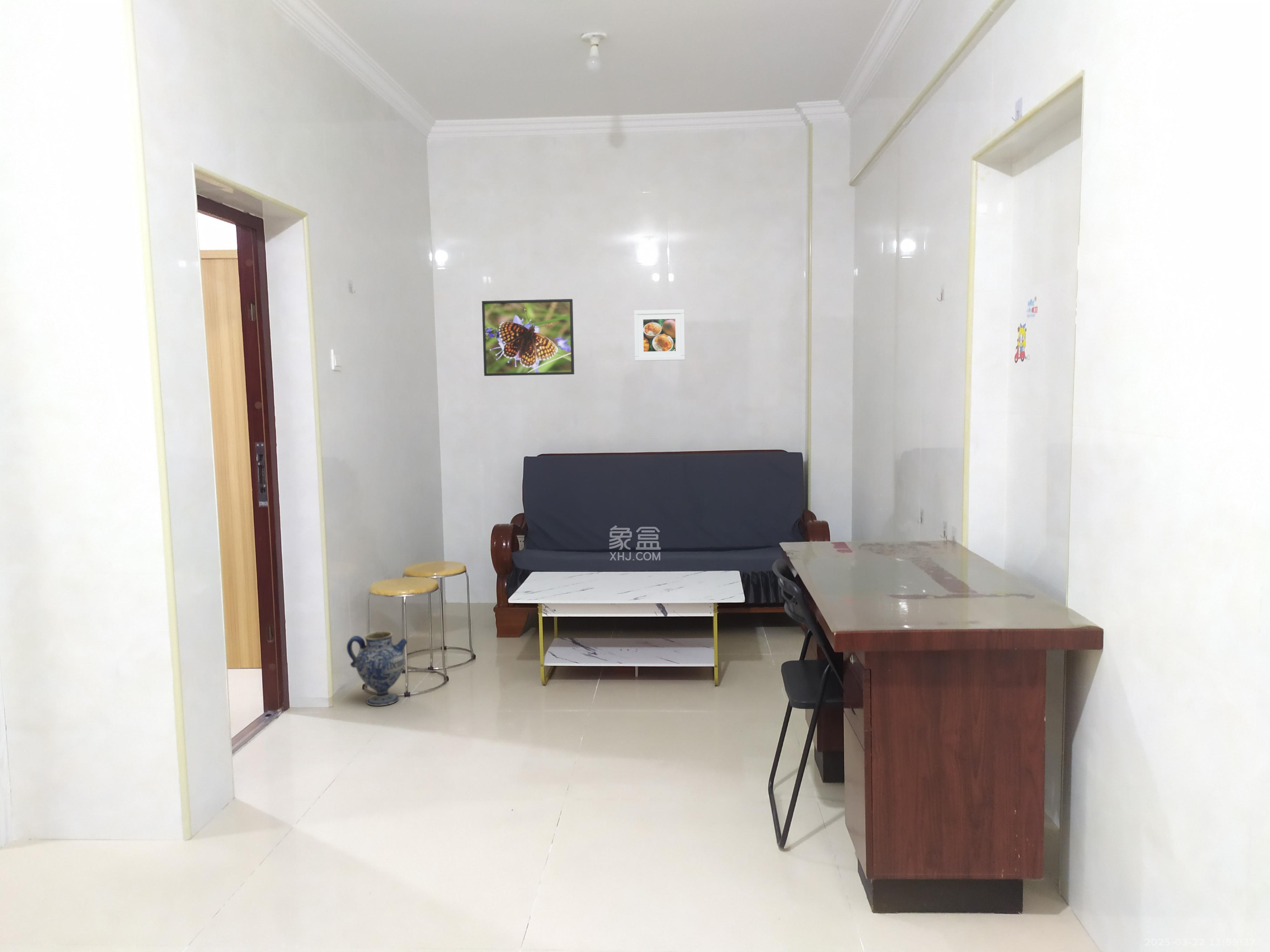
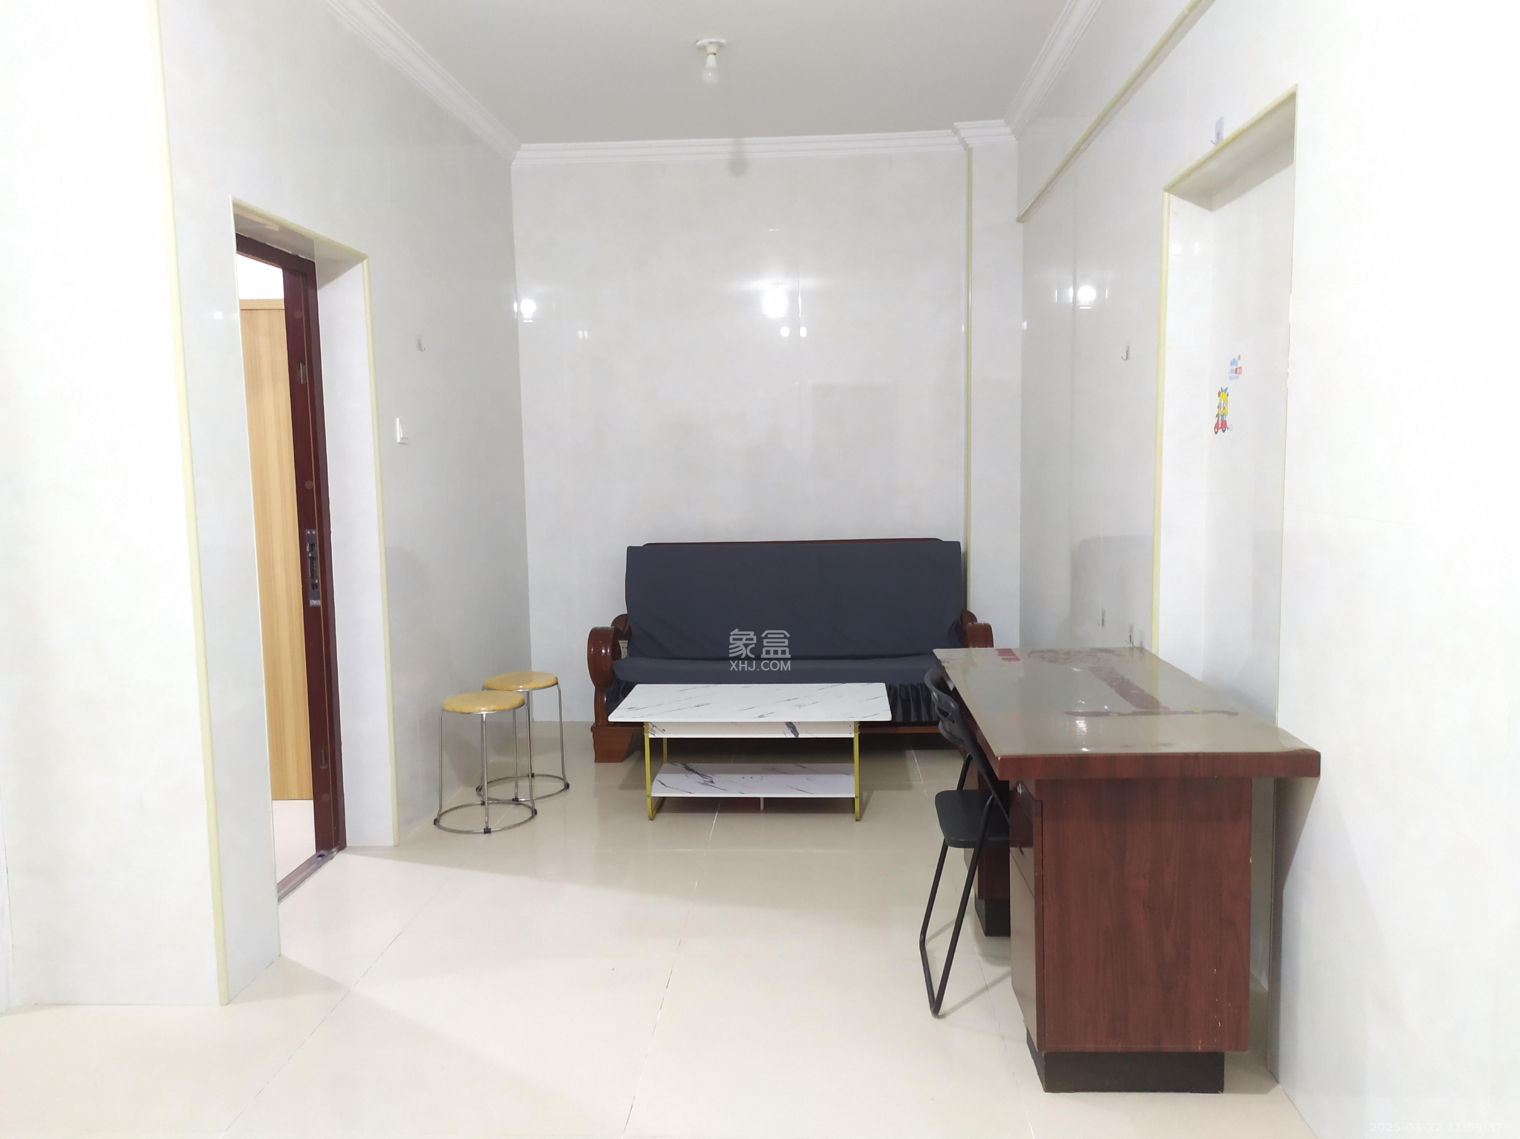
- ceramic jug [346,631,408,706]
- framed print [482,299,575,376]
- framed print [634,309,685,361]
